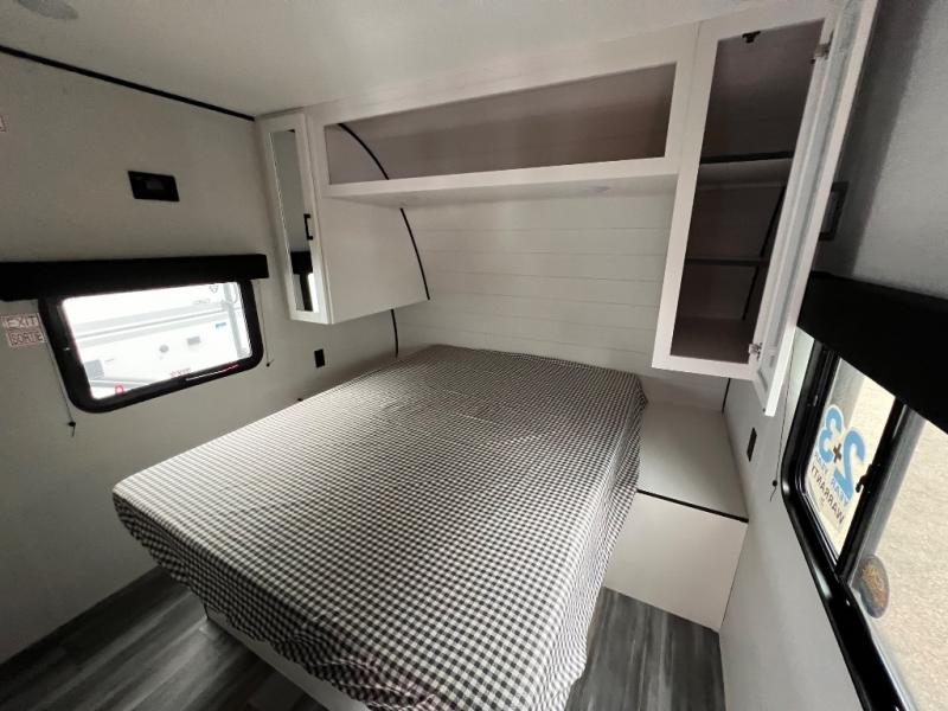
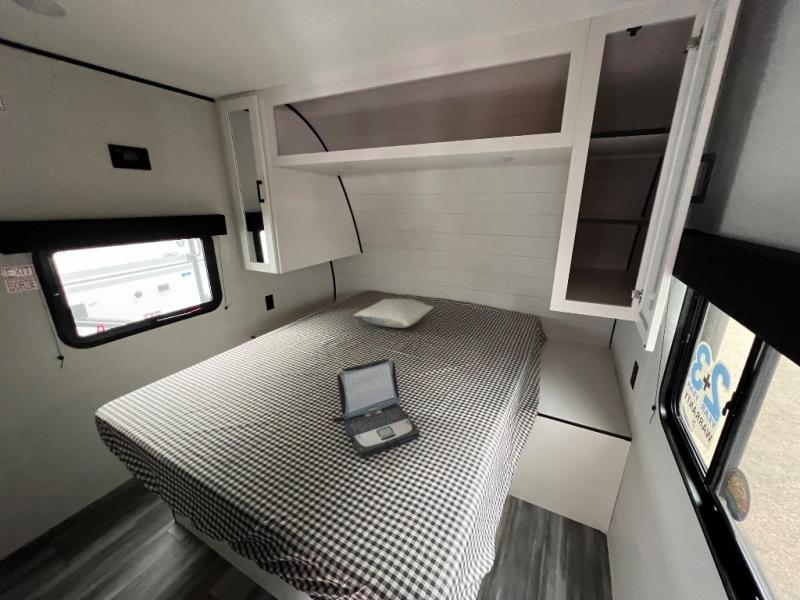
+ laptop [332,357,421,459]
+ pillow [352,298,434,329]
